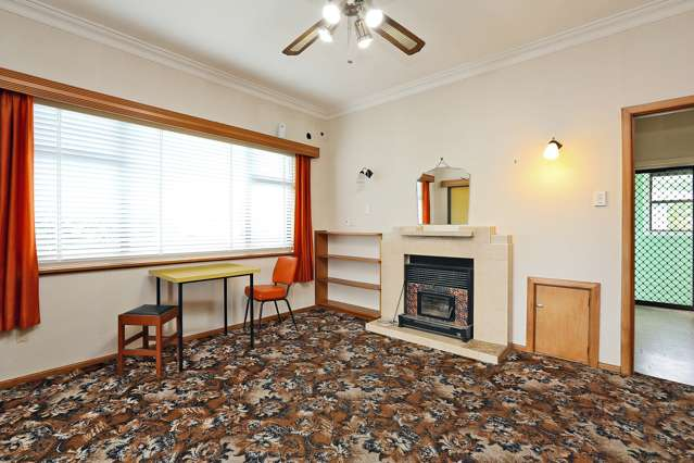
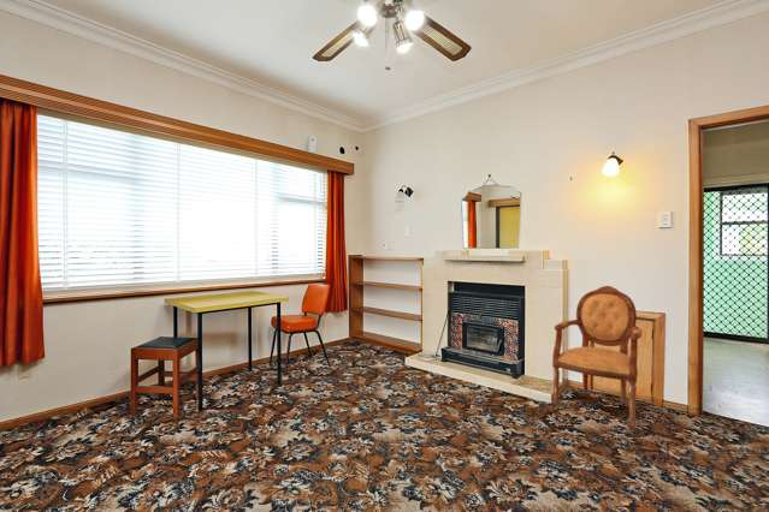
+ armchair [551,285,644,427]
